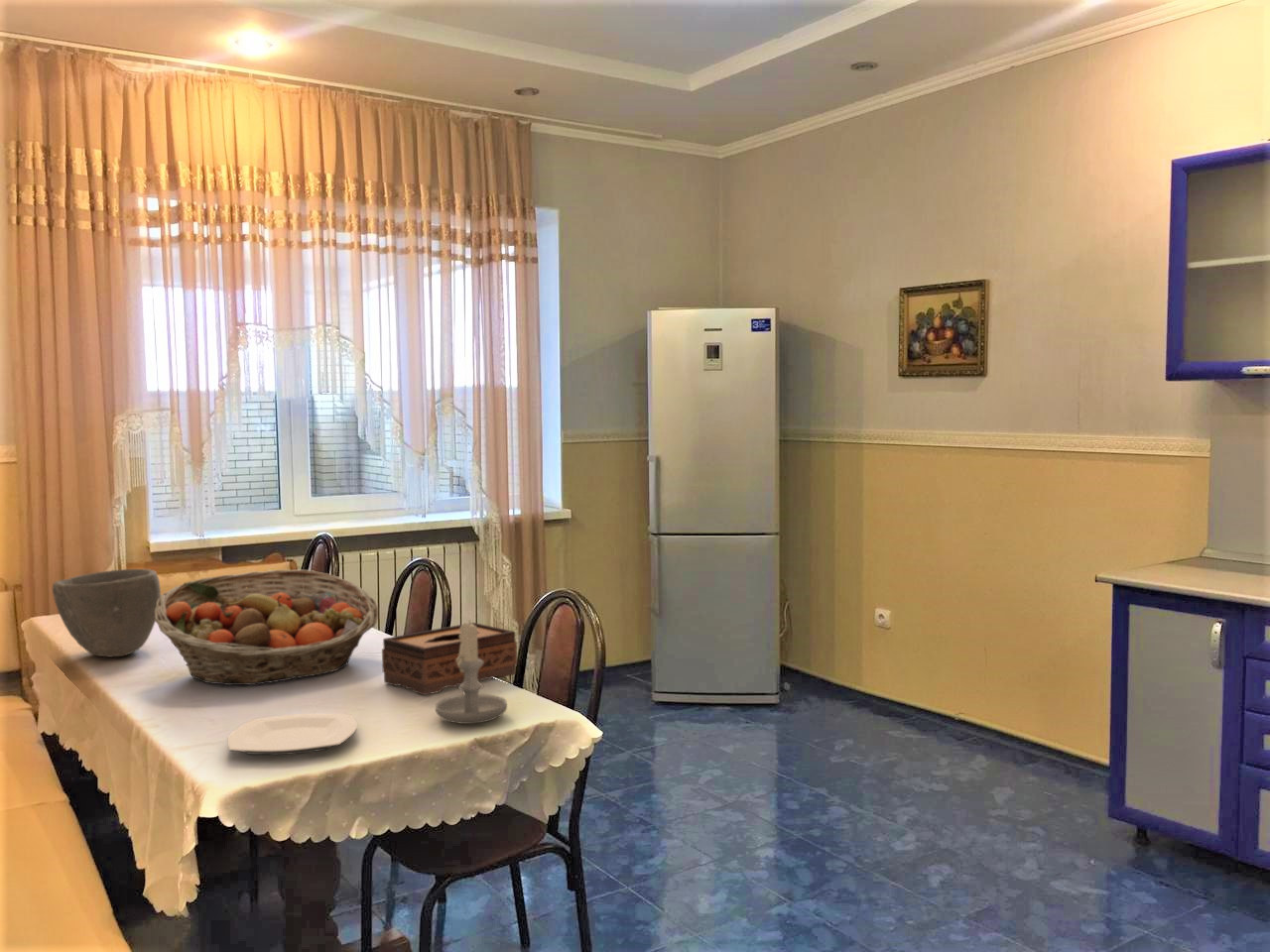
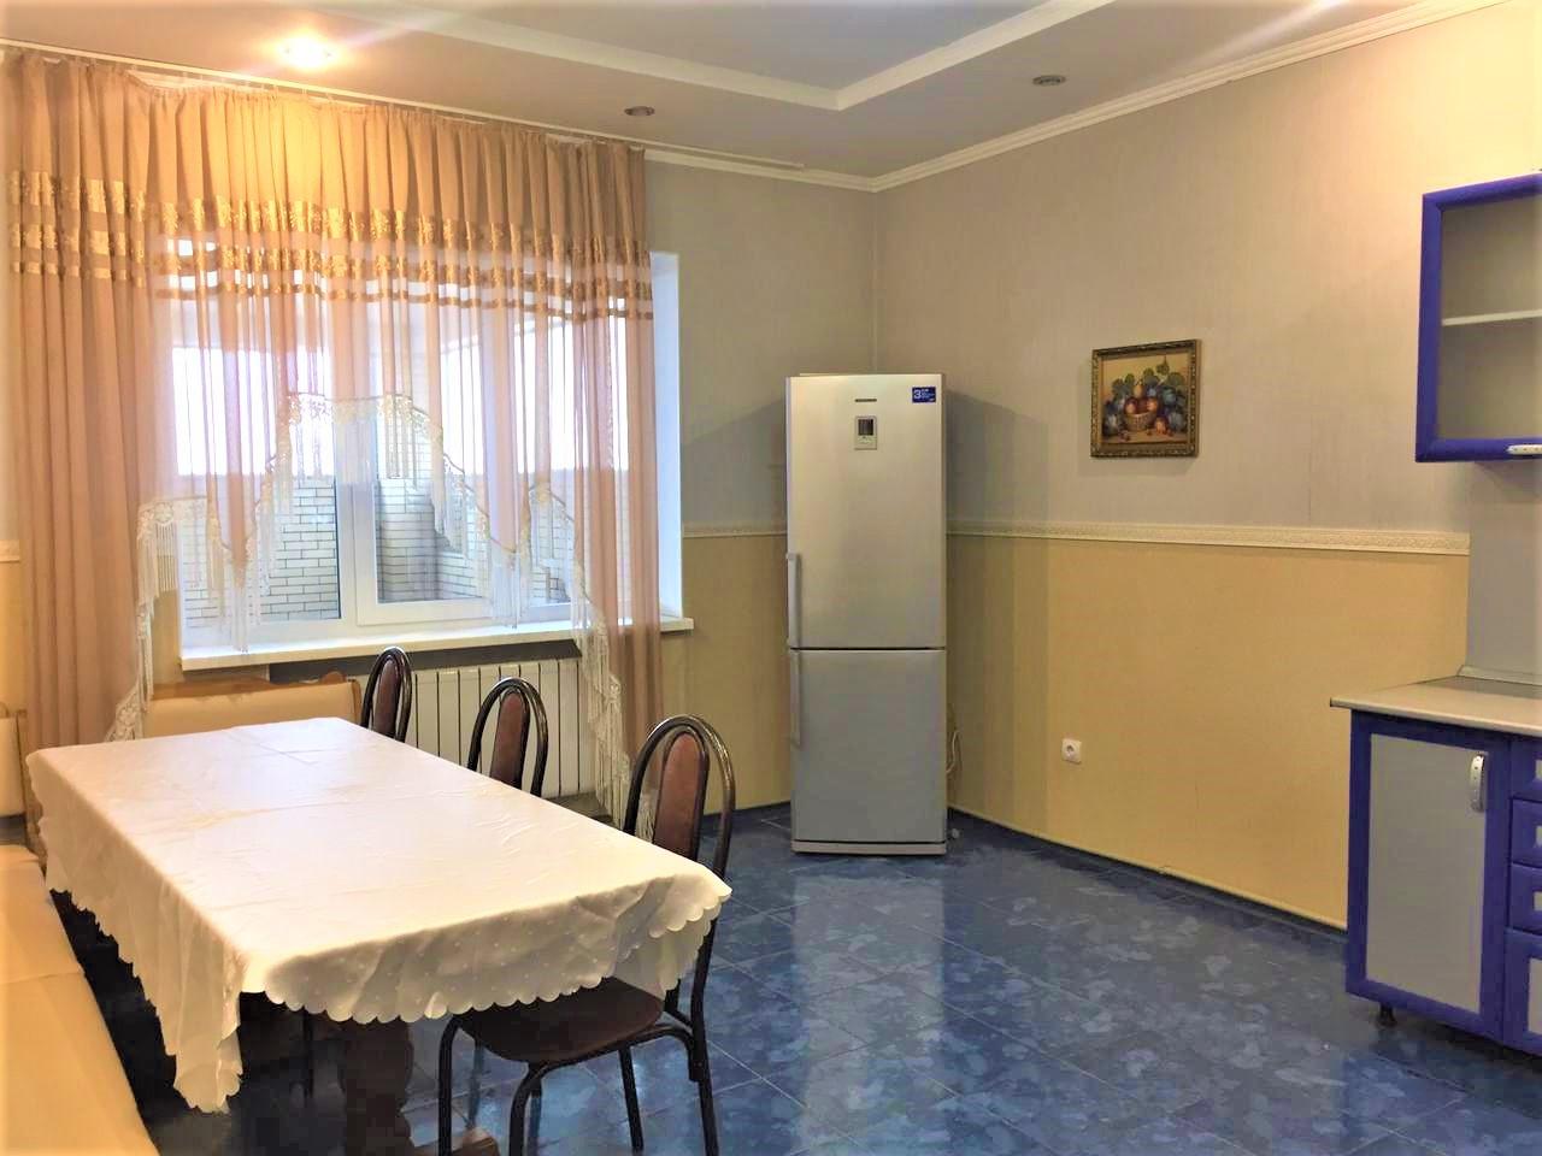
- bowl [52,568,162,658]
- tissue box [381,622,518,696]
- fruit basket [155,569,379,686]
- plate [227,713,358,756]
- candle [435,619,508,725]
